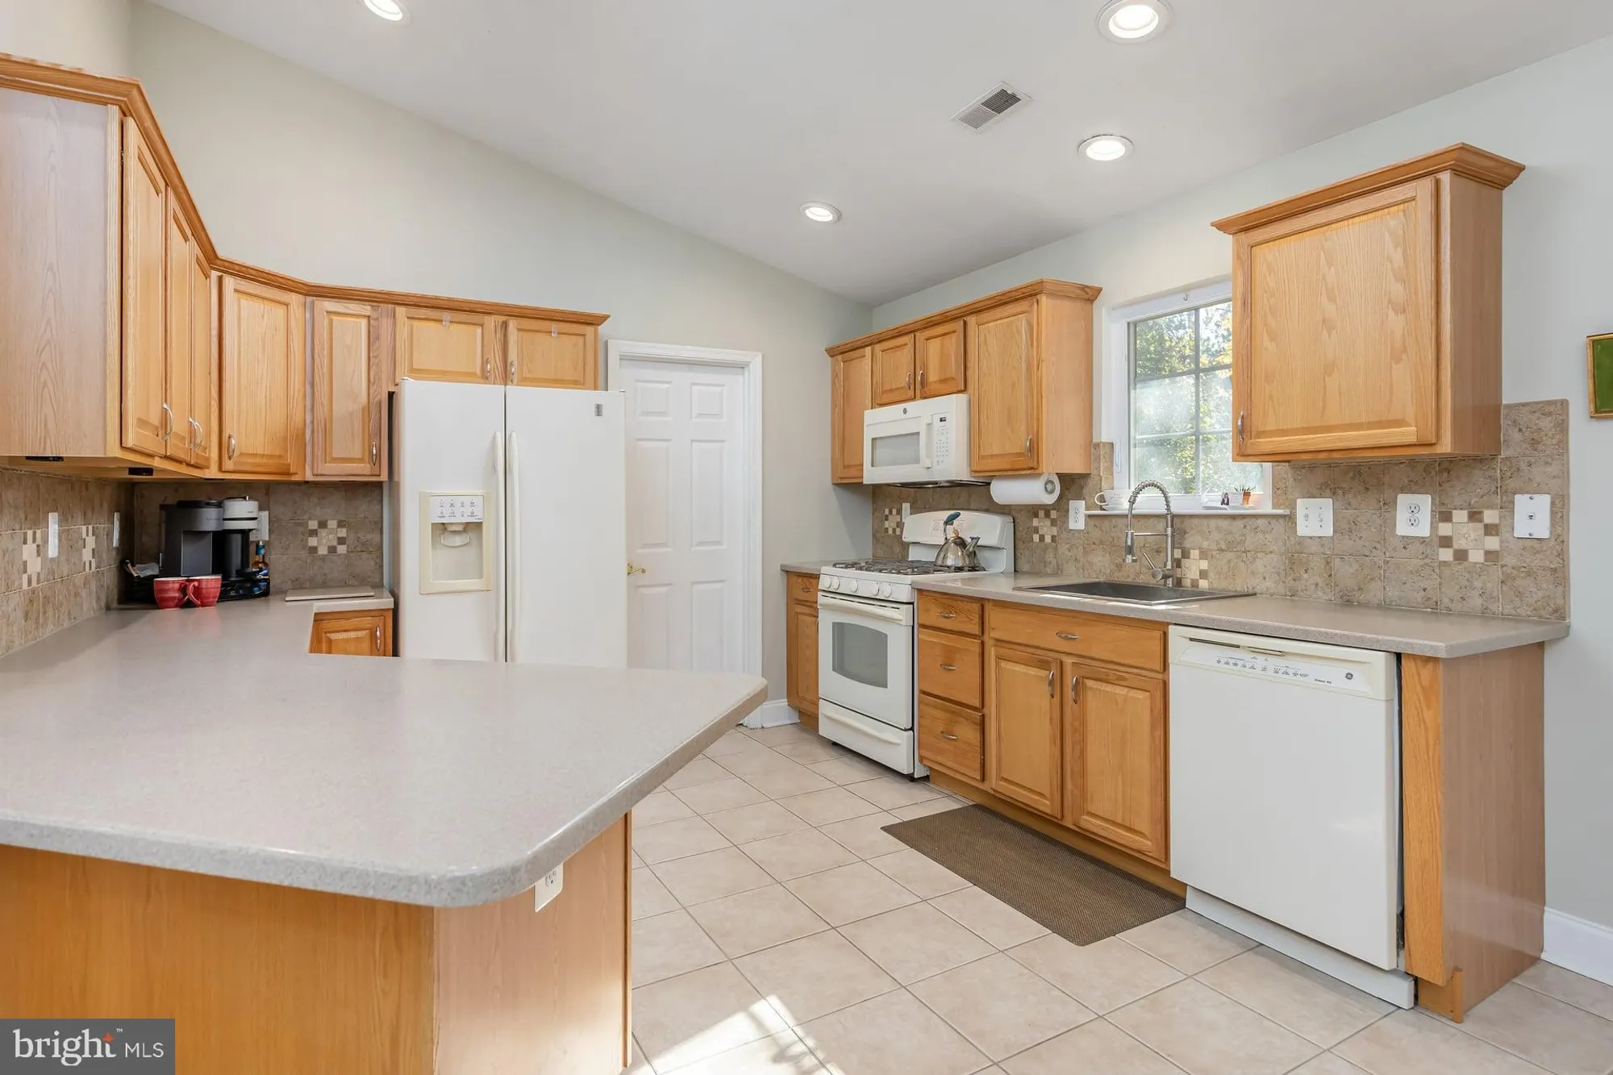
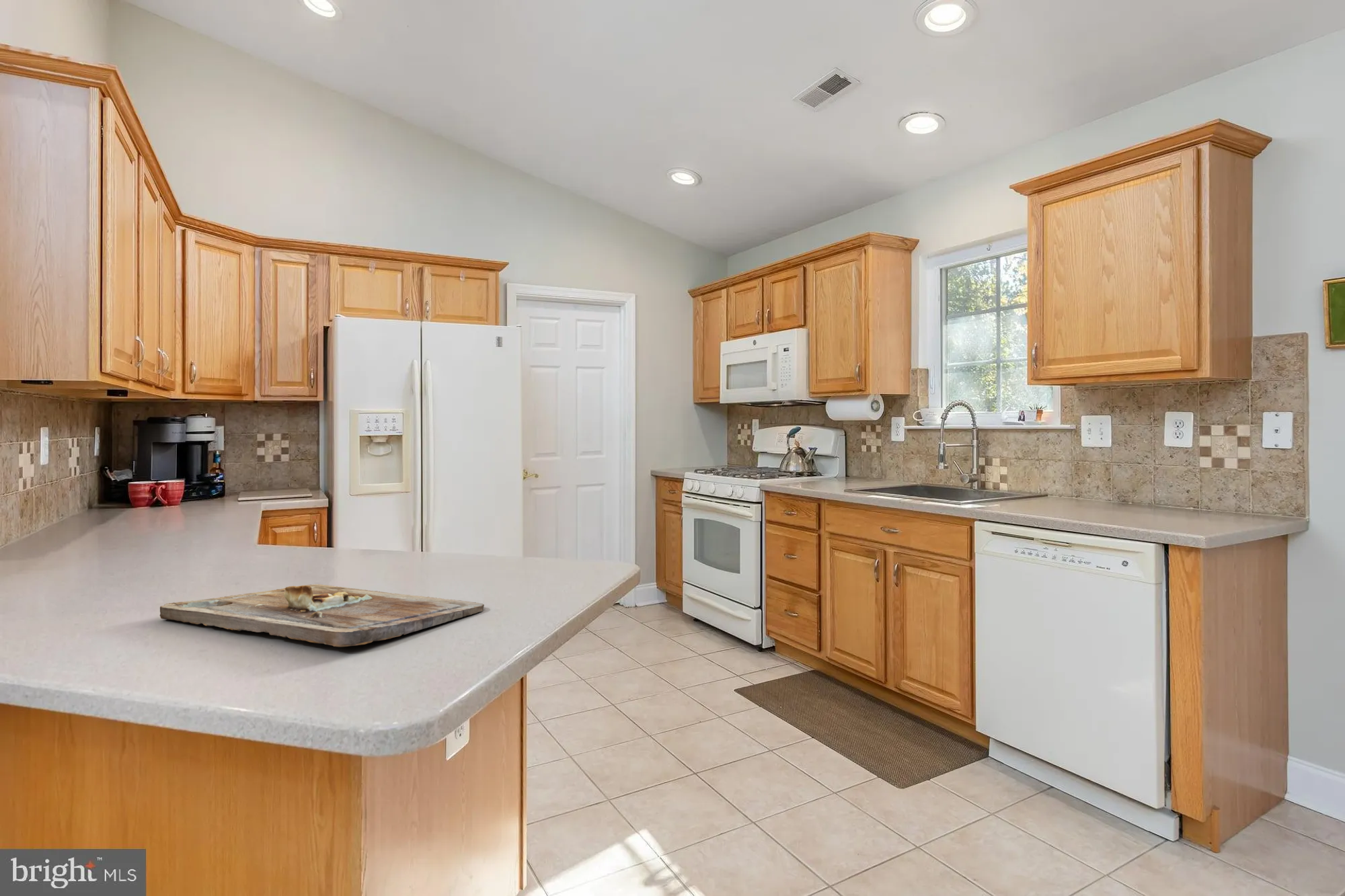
+ cutting board [159,583,485,648]
